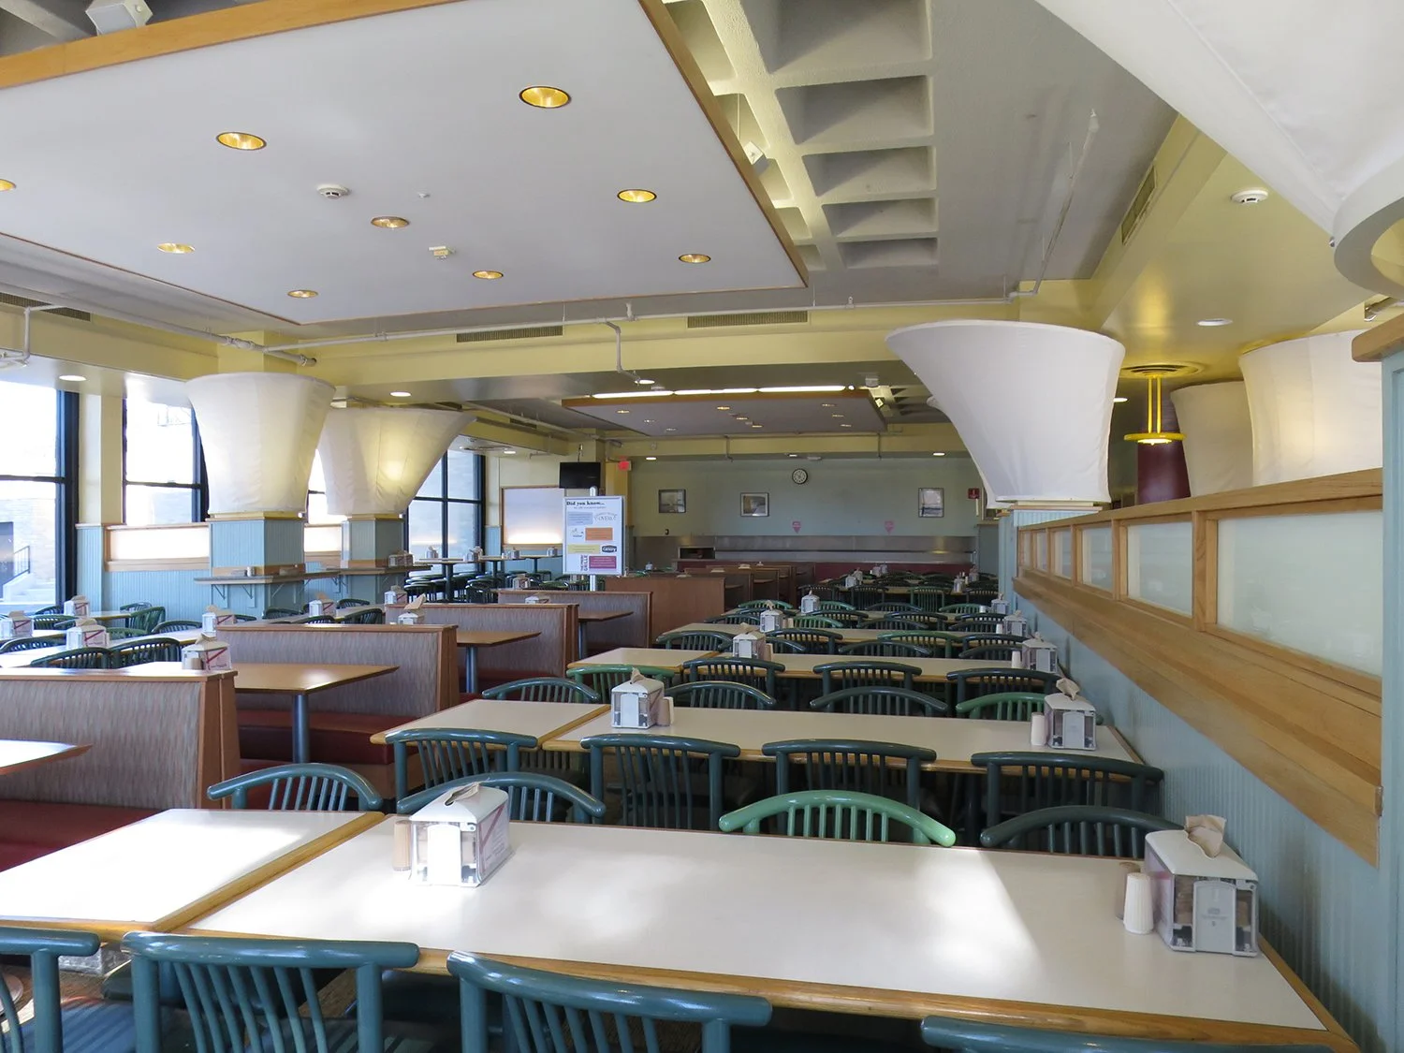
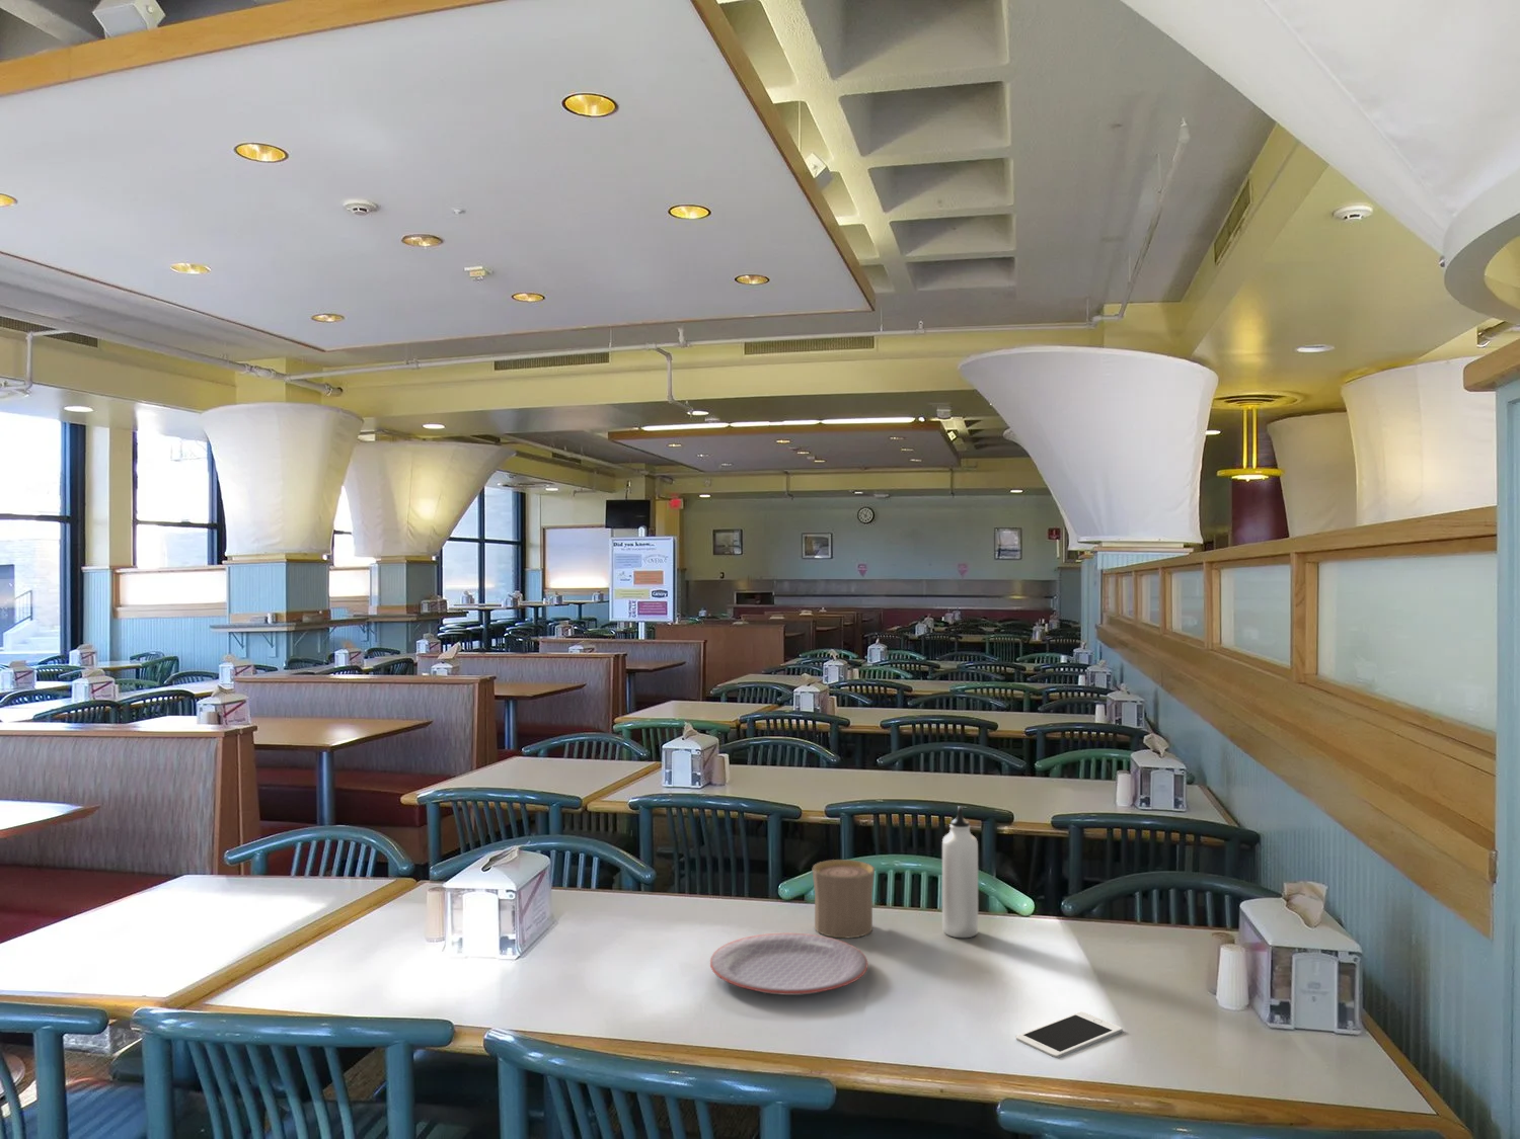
+ cell phone [1015,1011,1124,1059]
+ plate [710,932,869,997]
+ water bottle [942,805,979,938]
+ cup [811,859,876,938]
